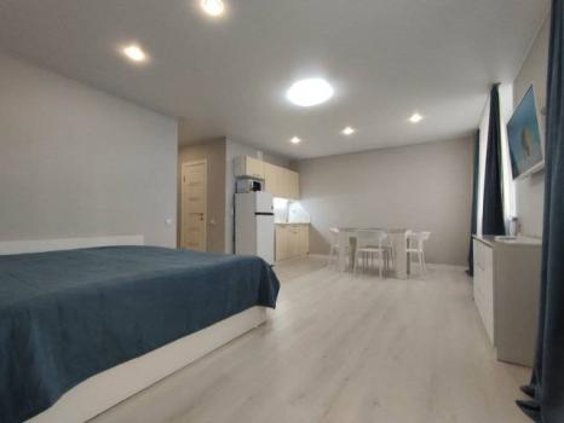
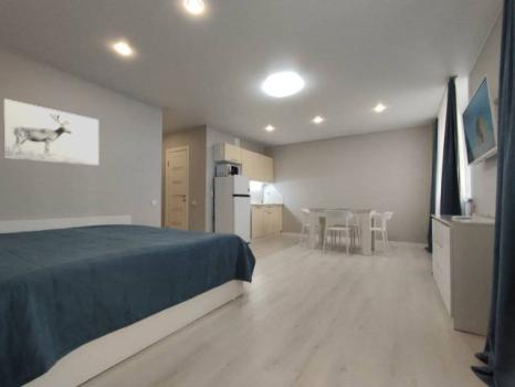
+ wall art [2,97,99,166]
